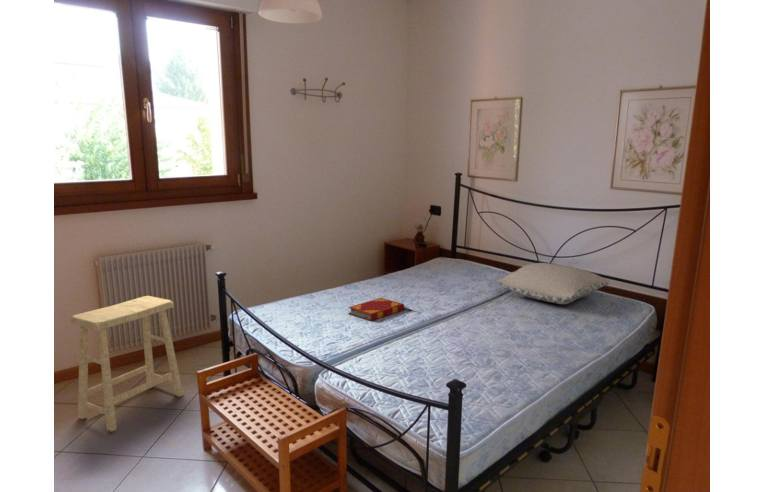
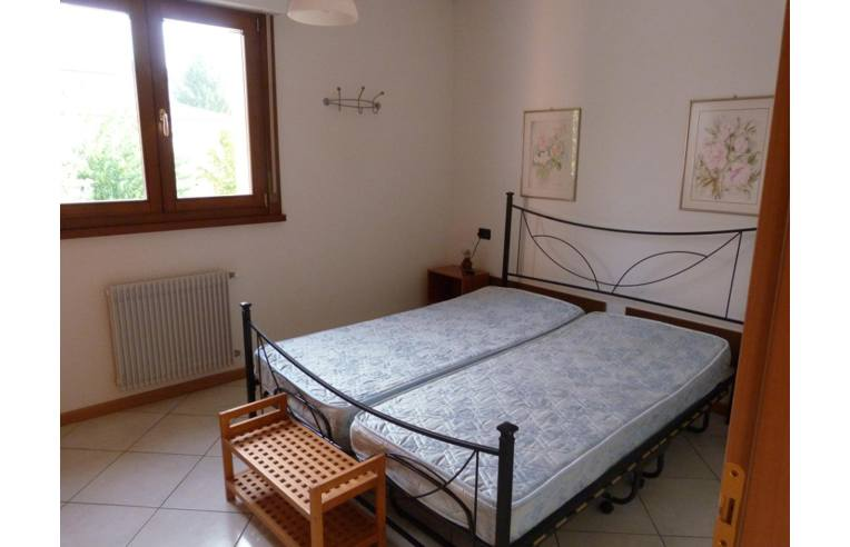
- hardback book [347,297,405,322]
- stool [69,295,184,433]
- pillow [497,262,610,306]
